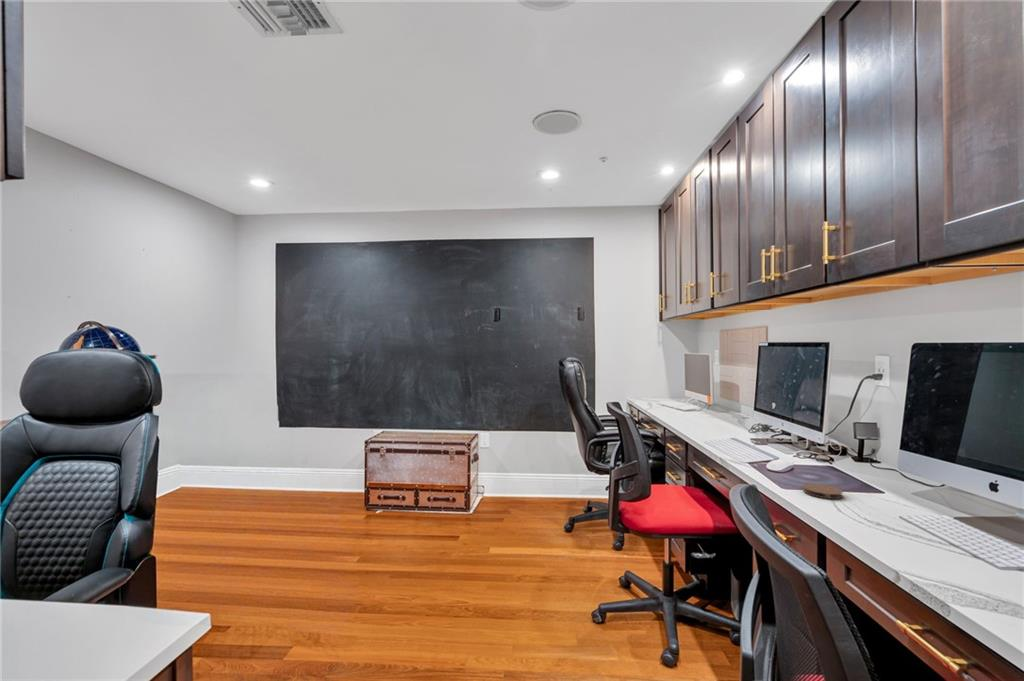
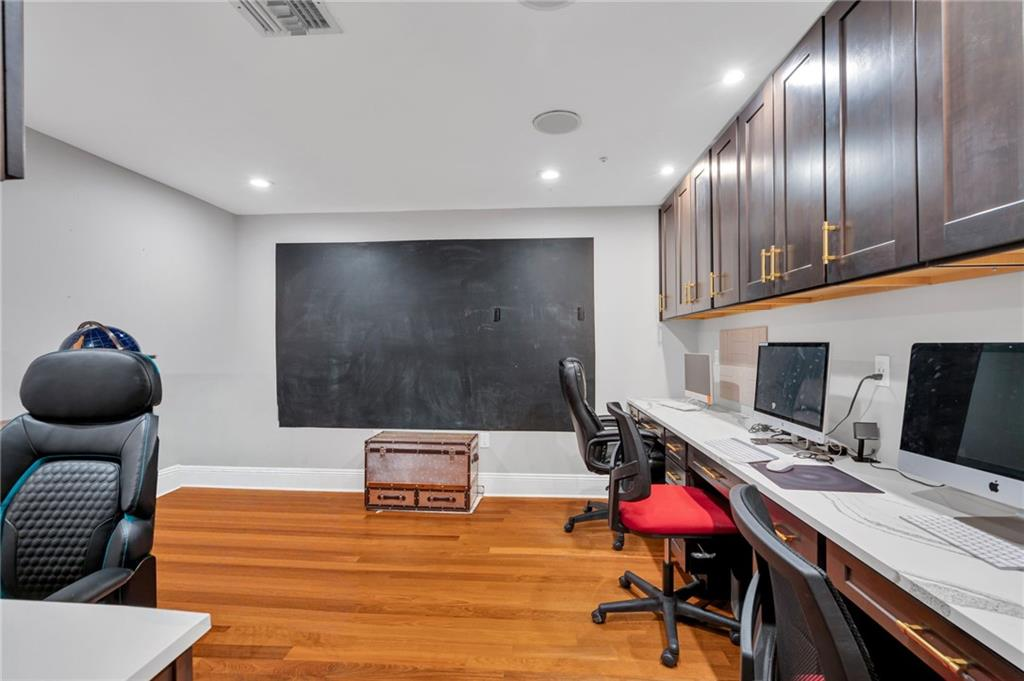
- coaster [802,482,844,500]
